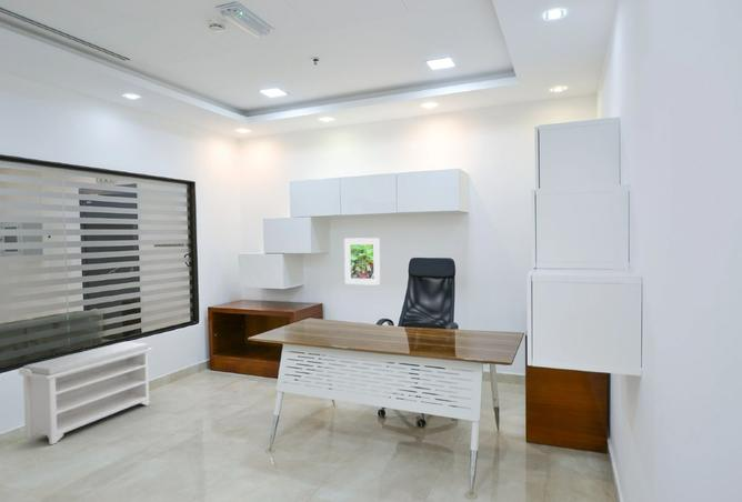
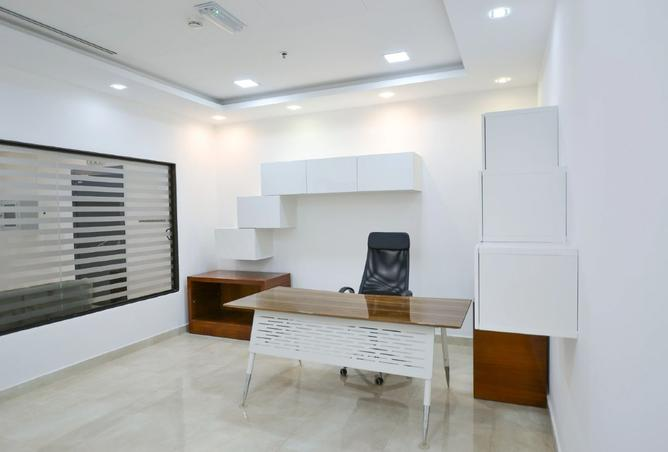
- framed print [343,237,381,287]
- bench [18,341,153,445]
